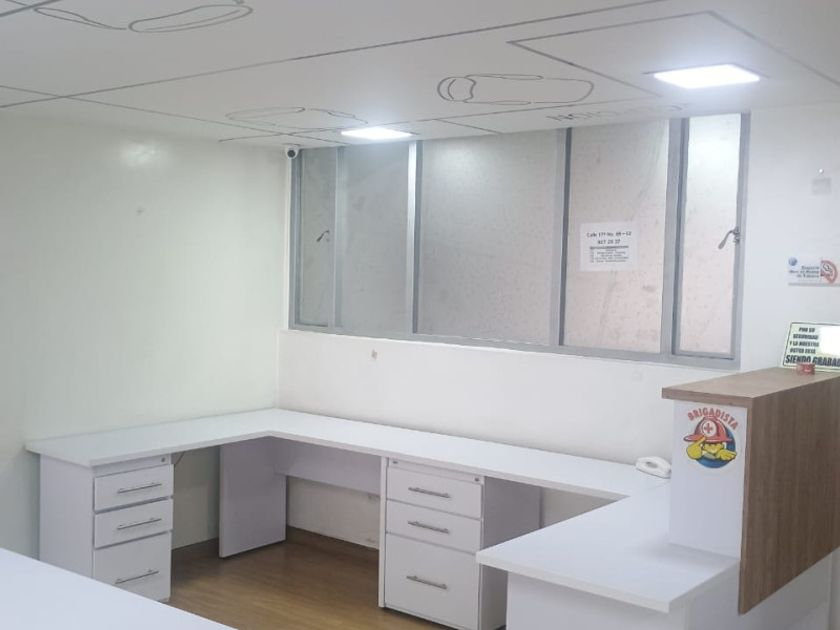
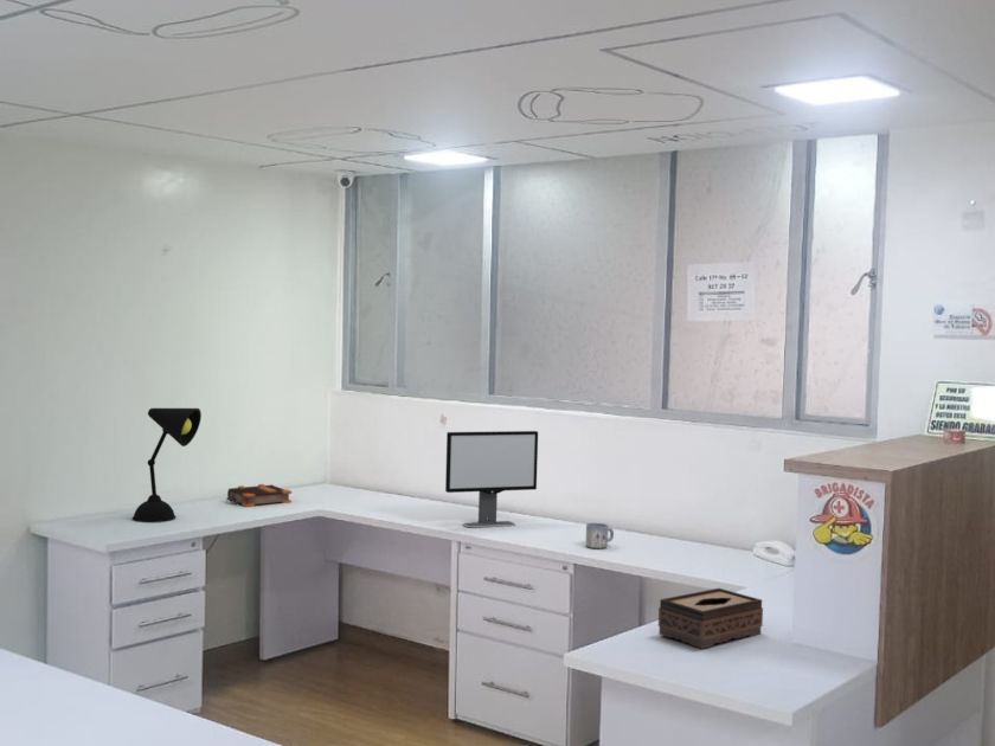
+ bible [225,483,293,508]
+ computer monitor [444,430,539,528]
+ tissue box [657,587,764,650]
+ desk lamp [131,407,203,523]
+ mug [584,522,615,549]
